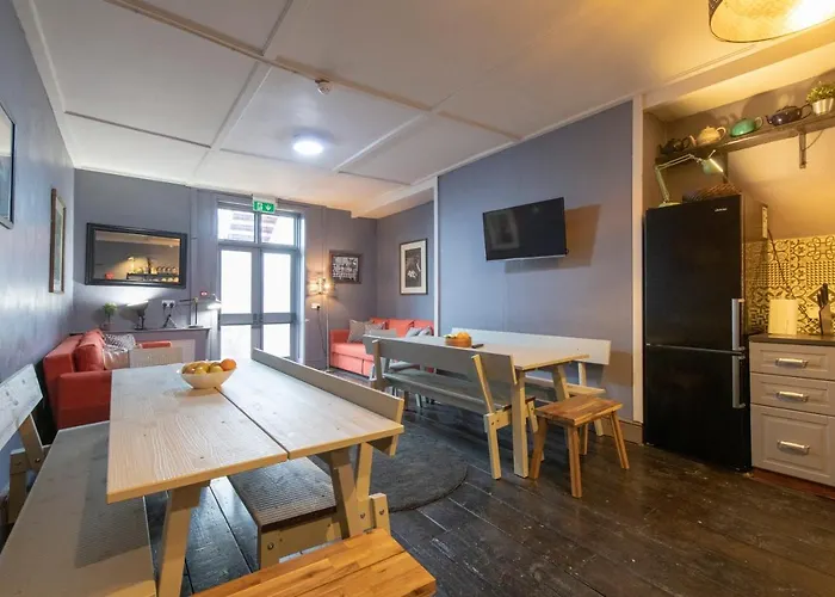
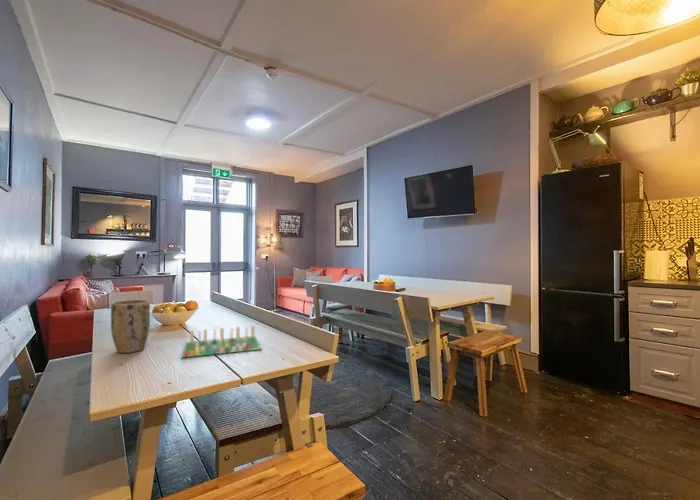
+ board game [180,324,263,359]
+ plant pot [110,299,151,354]
